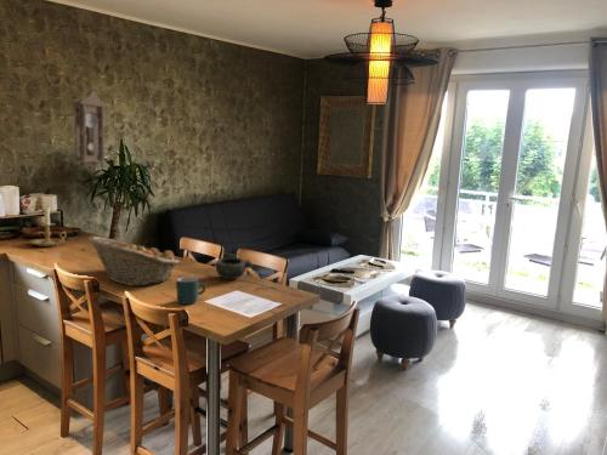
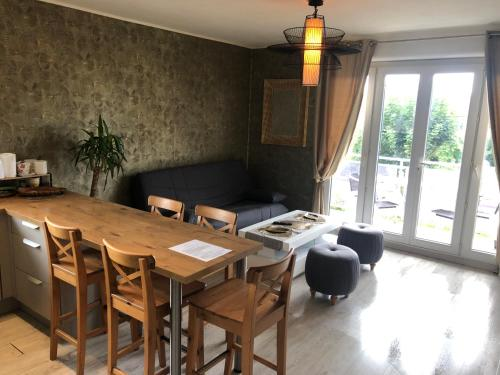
- bowl [214,256,253,280]
- candle holder [28,205,67,248]
- mug [176,275,206,305]
- pendulum clock [70,89,109,172]
- fruit basket [87,235,181,288]
